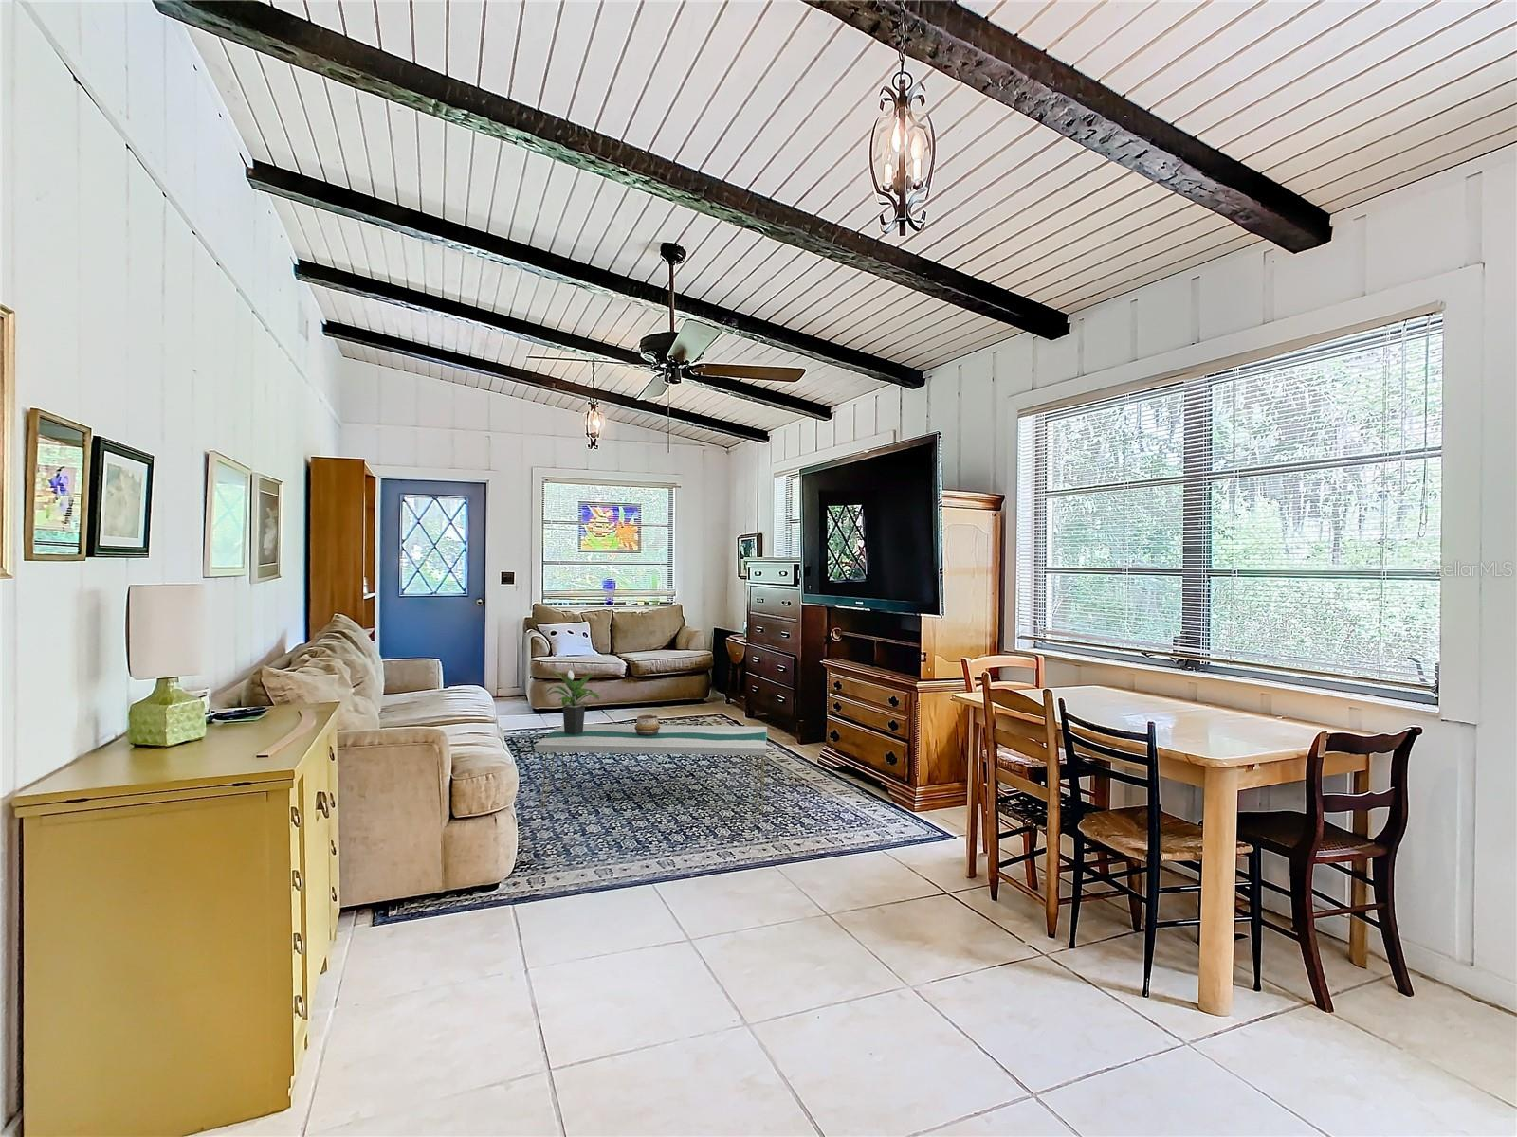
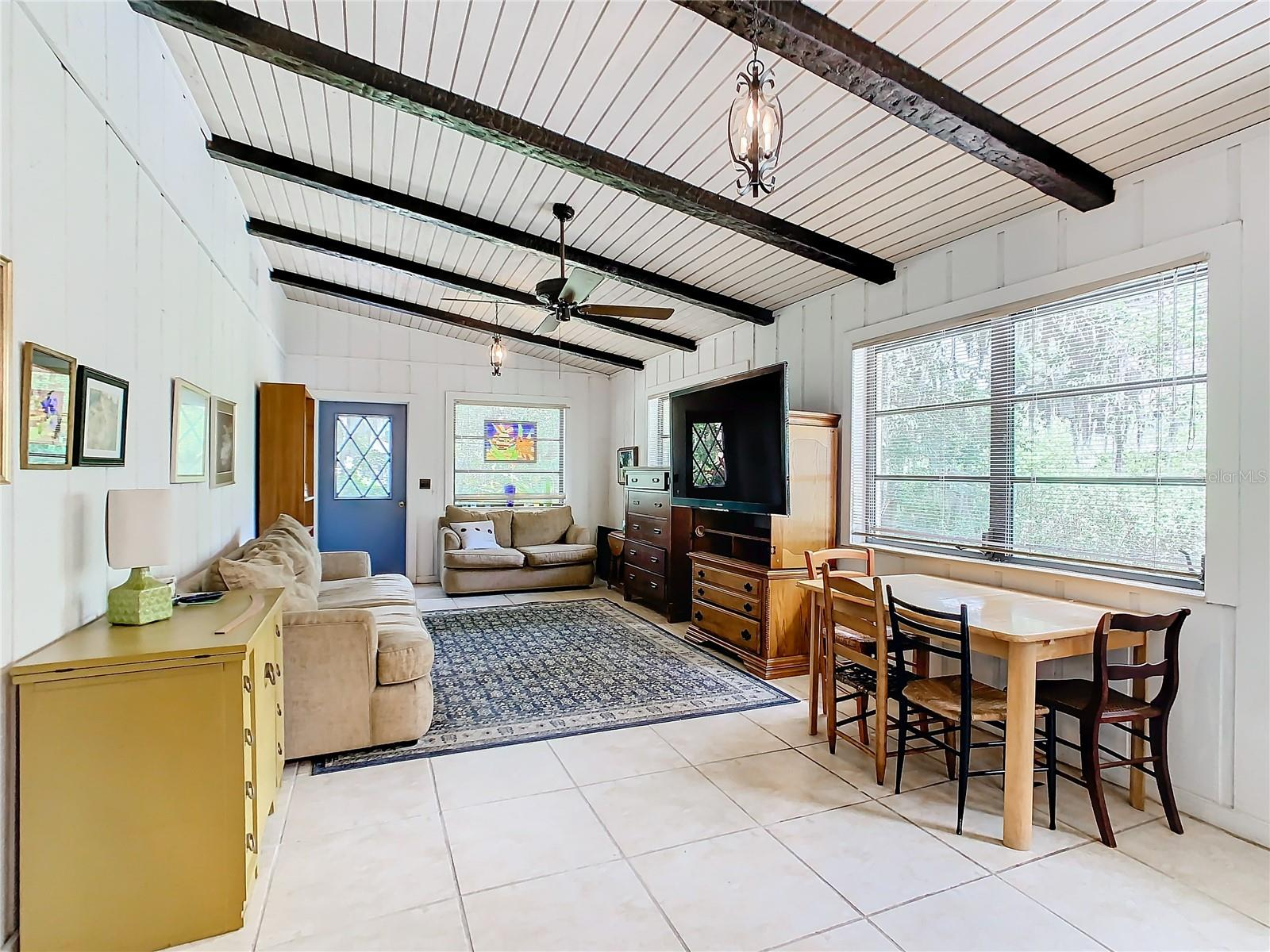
- coffee table [534,723,768,813]
- decorative bowl [634,714,661,736]
- potted plant [545,669,601,736]
